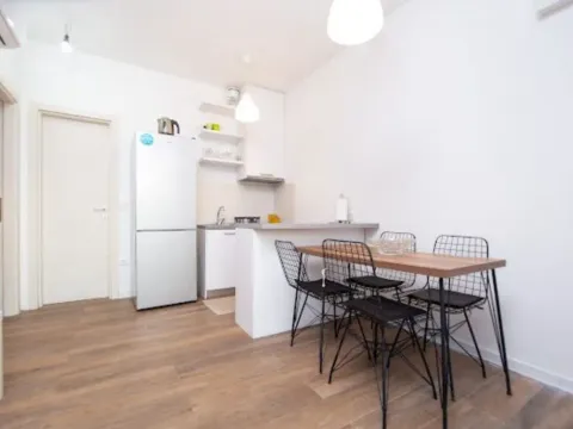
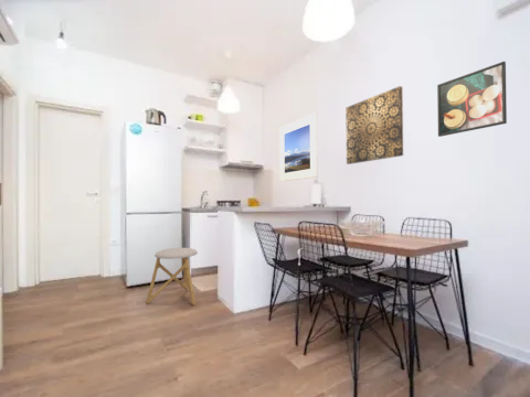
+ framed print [278,111,319,183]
+ stool [145,247,199,307]
+ wall art [344,85,404,165]
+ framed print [436,61,508,138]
